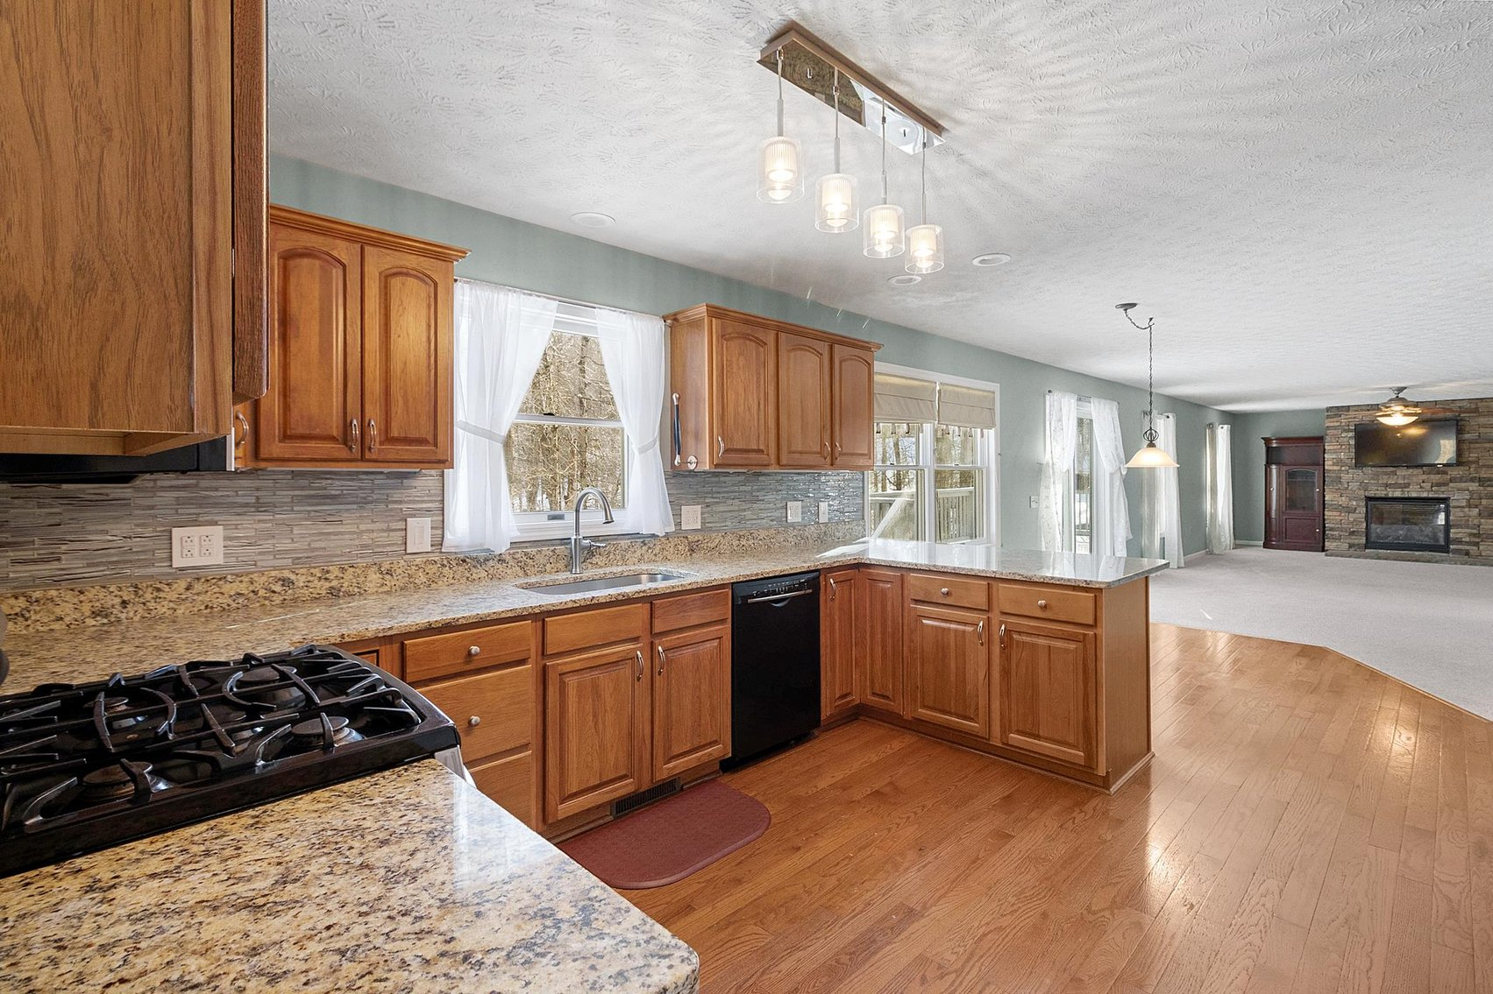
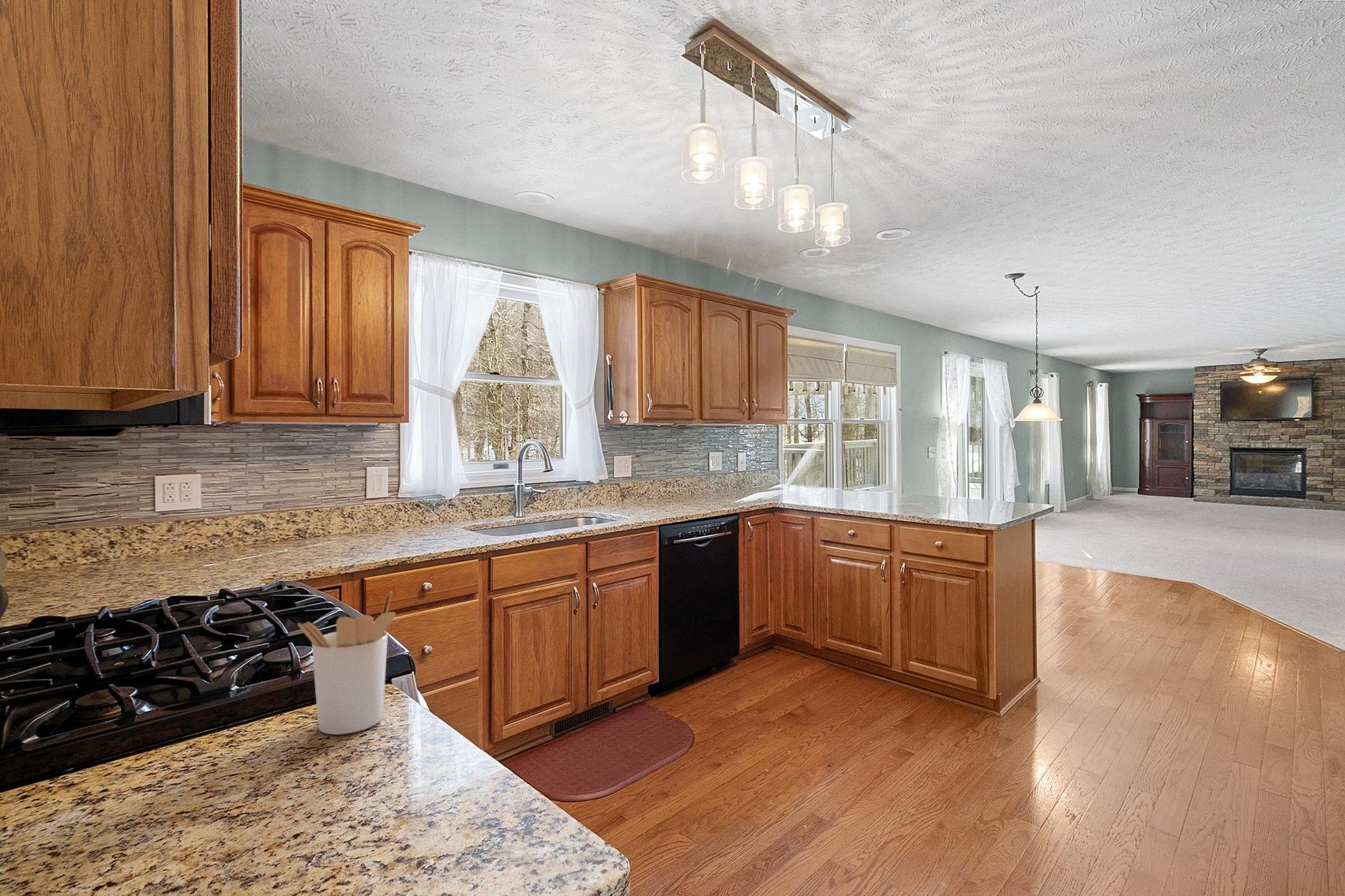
+ utensil holder [297,590,396,735]
